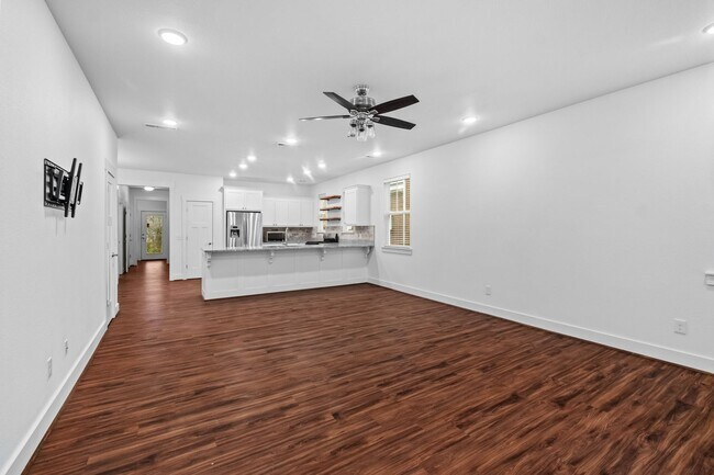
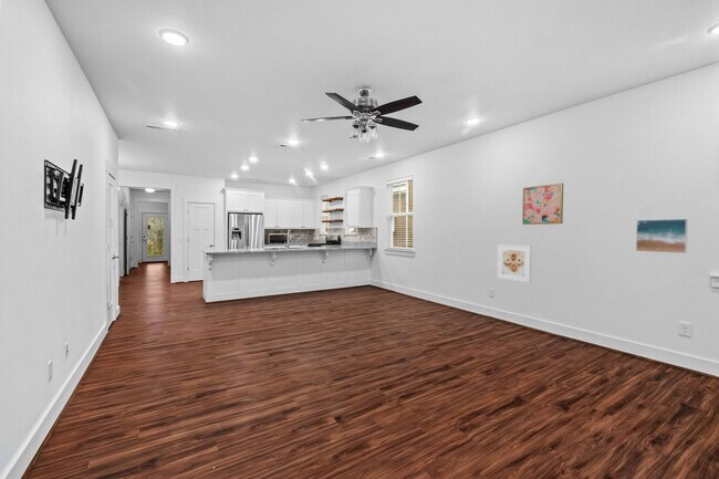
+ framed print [496,243,532,283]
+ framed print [635,218,689,254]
+ wall art [521,183,564,226]
